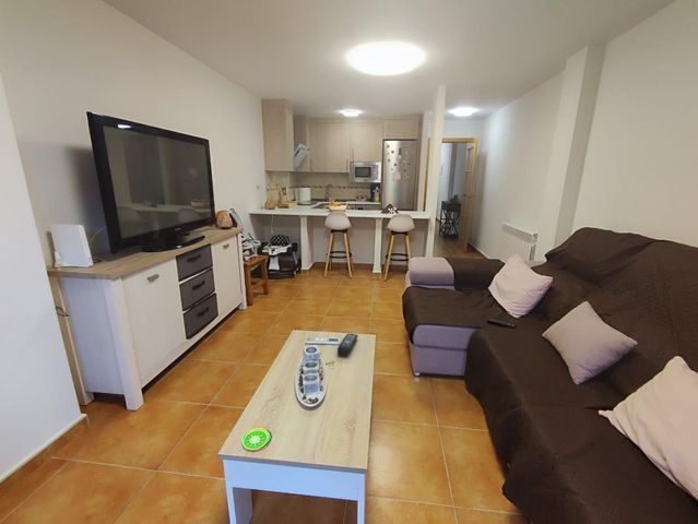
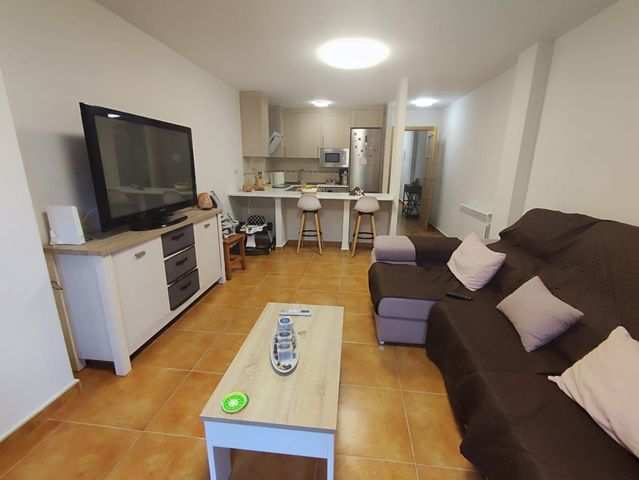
- remote control [336,333,359,358]
